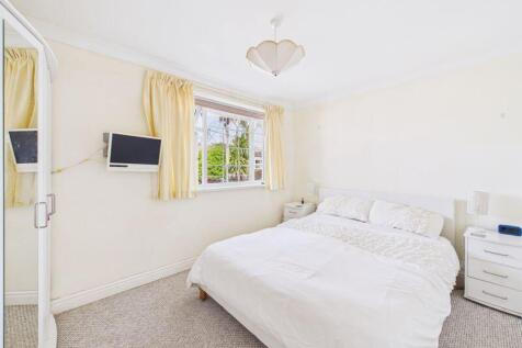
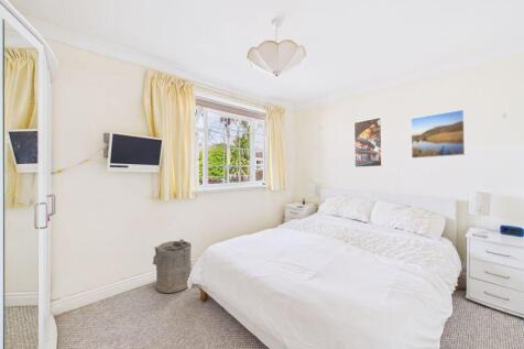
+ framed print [353,117,383,168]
+ laundry hamper [151,238,193,294]
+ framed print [410,109,467,160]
